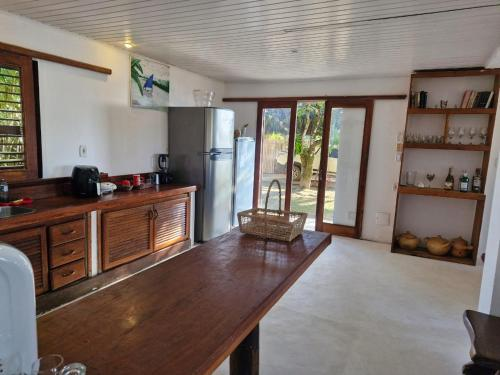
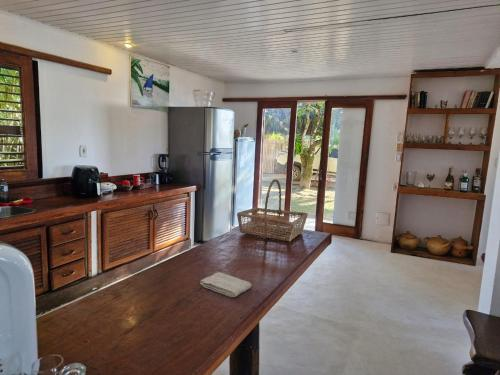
+ washcloth [199,271,253,298]
